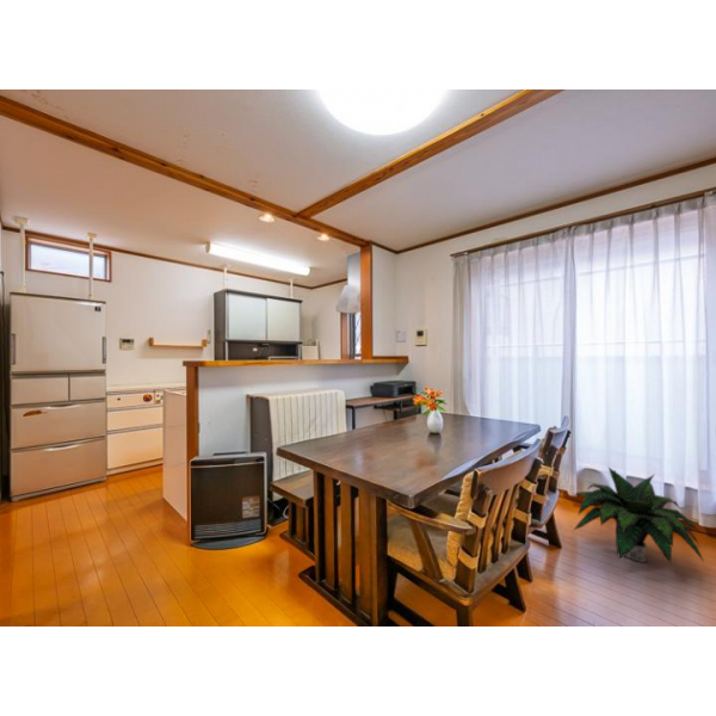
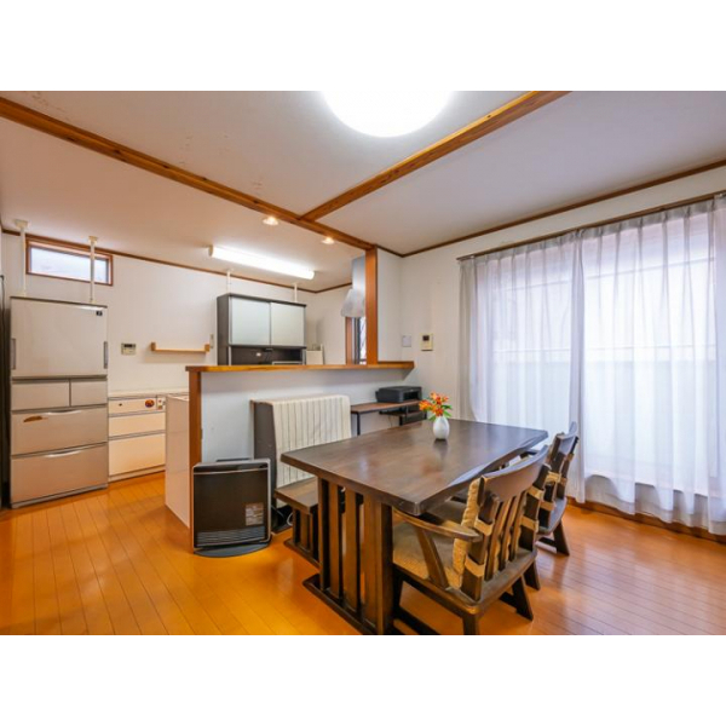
- potted plant [572,467,705,566]
